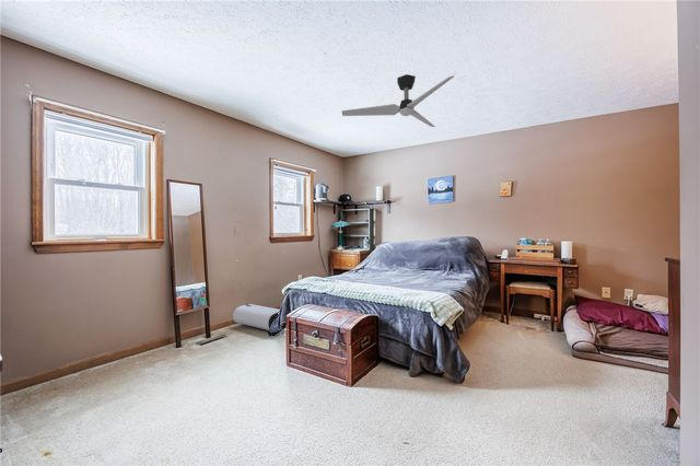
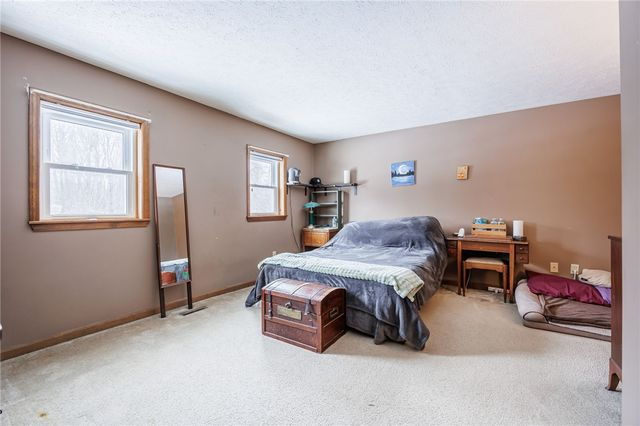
- air purifier [232,303,281,331]
- ceiling fan [340,73,455,128]
